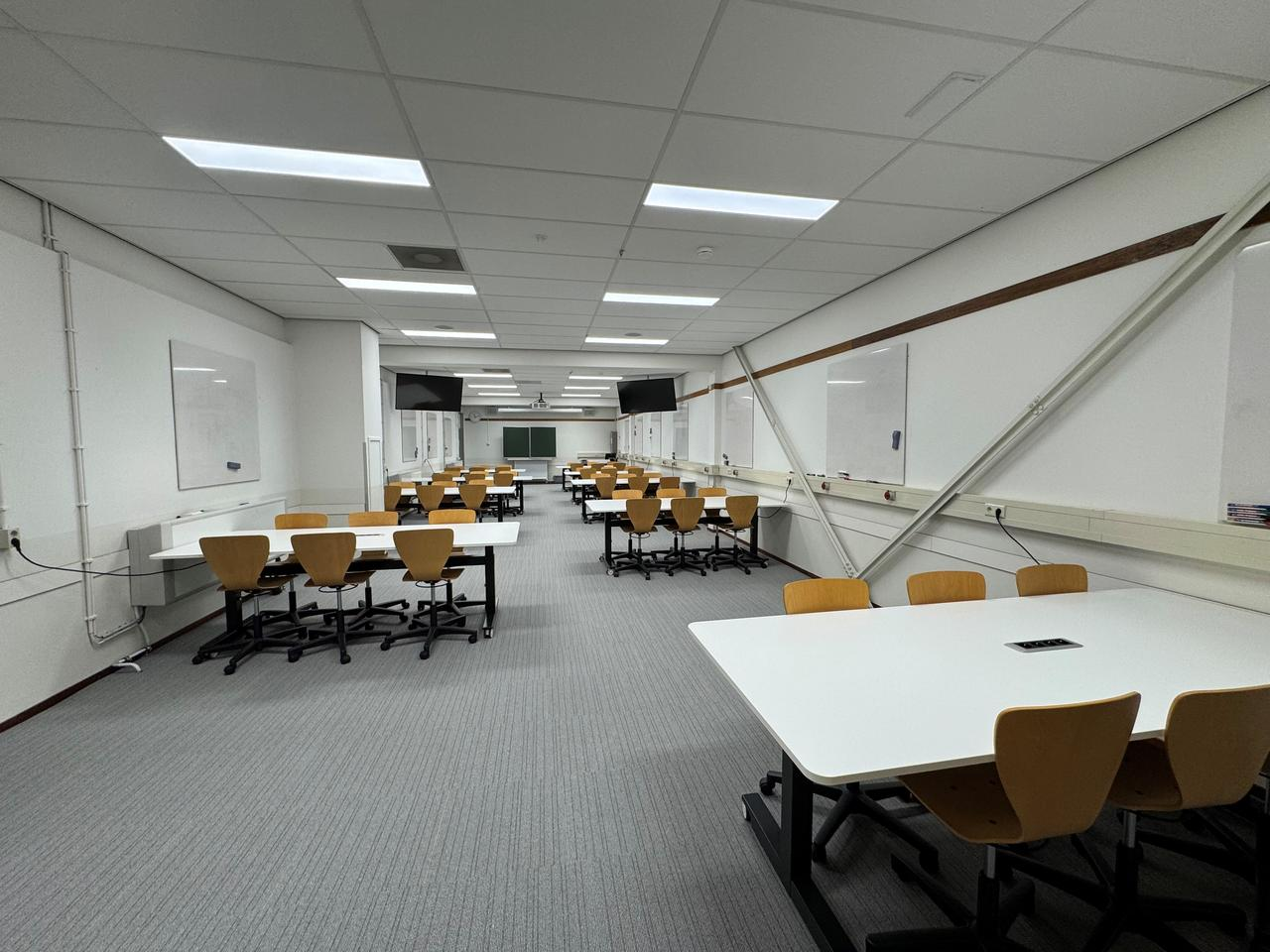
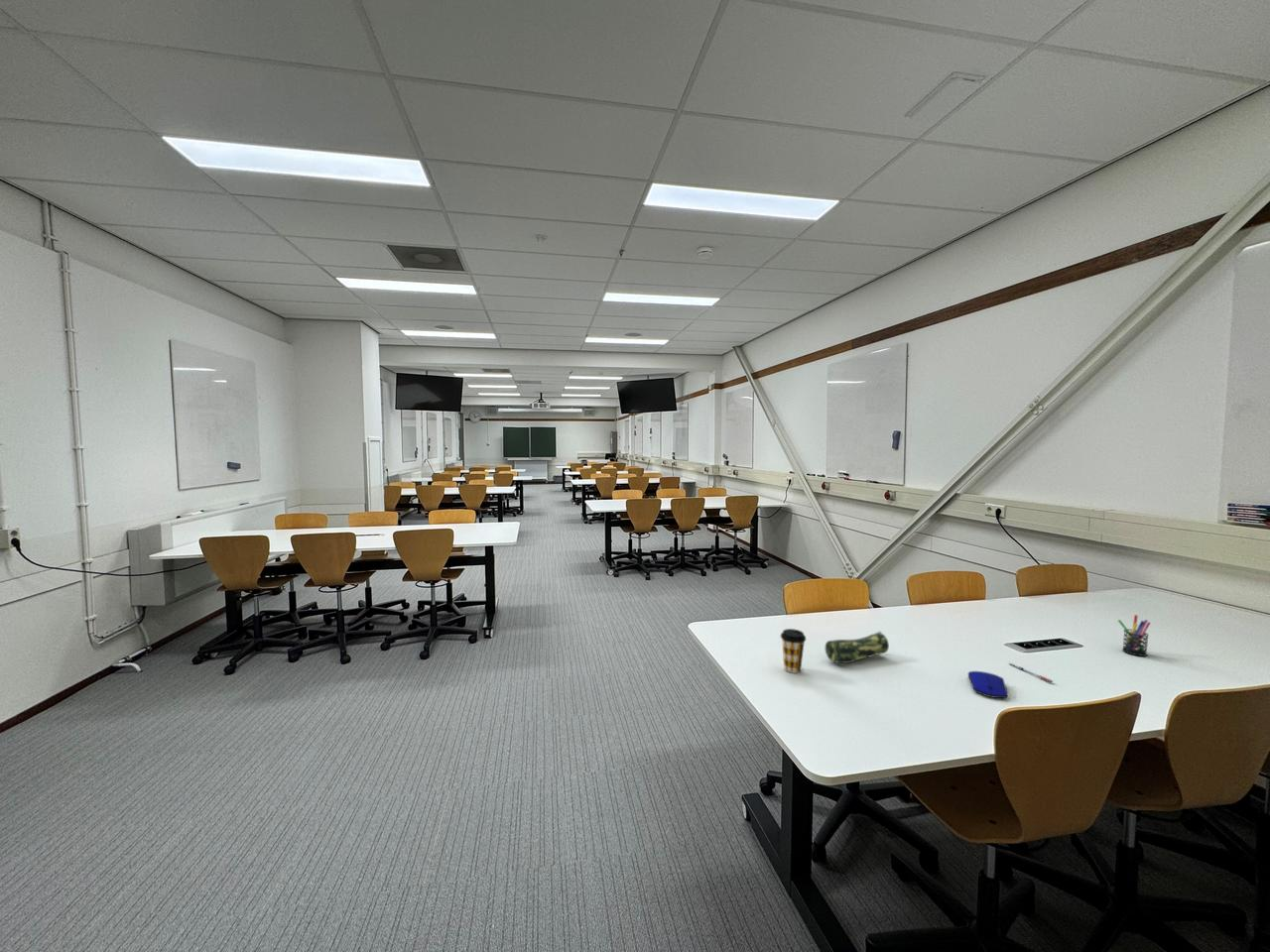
+ coffee cup [780,628,807,674]
+ pencil case [825,630,890,663]
+ computer mouse [967,670,1009,699]
+ pen [1008,661,1054,683]
+ pen holder [1117,614,1152,657]
